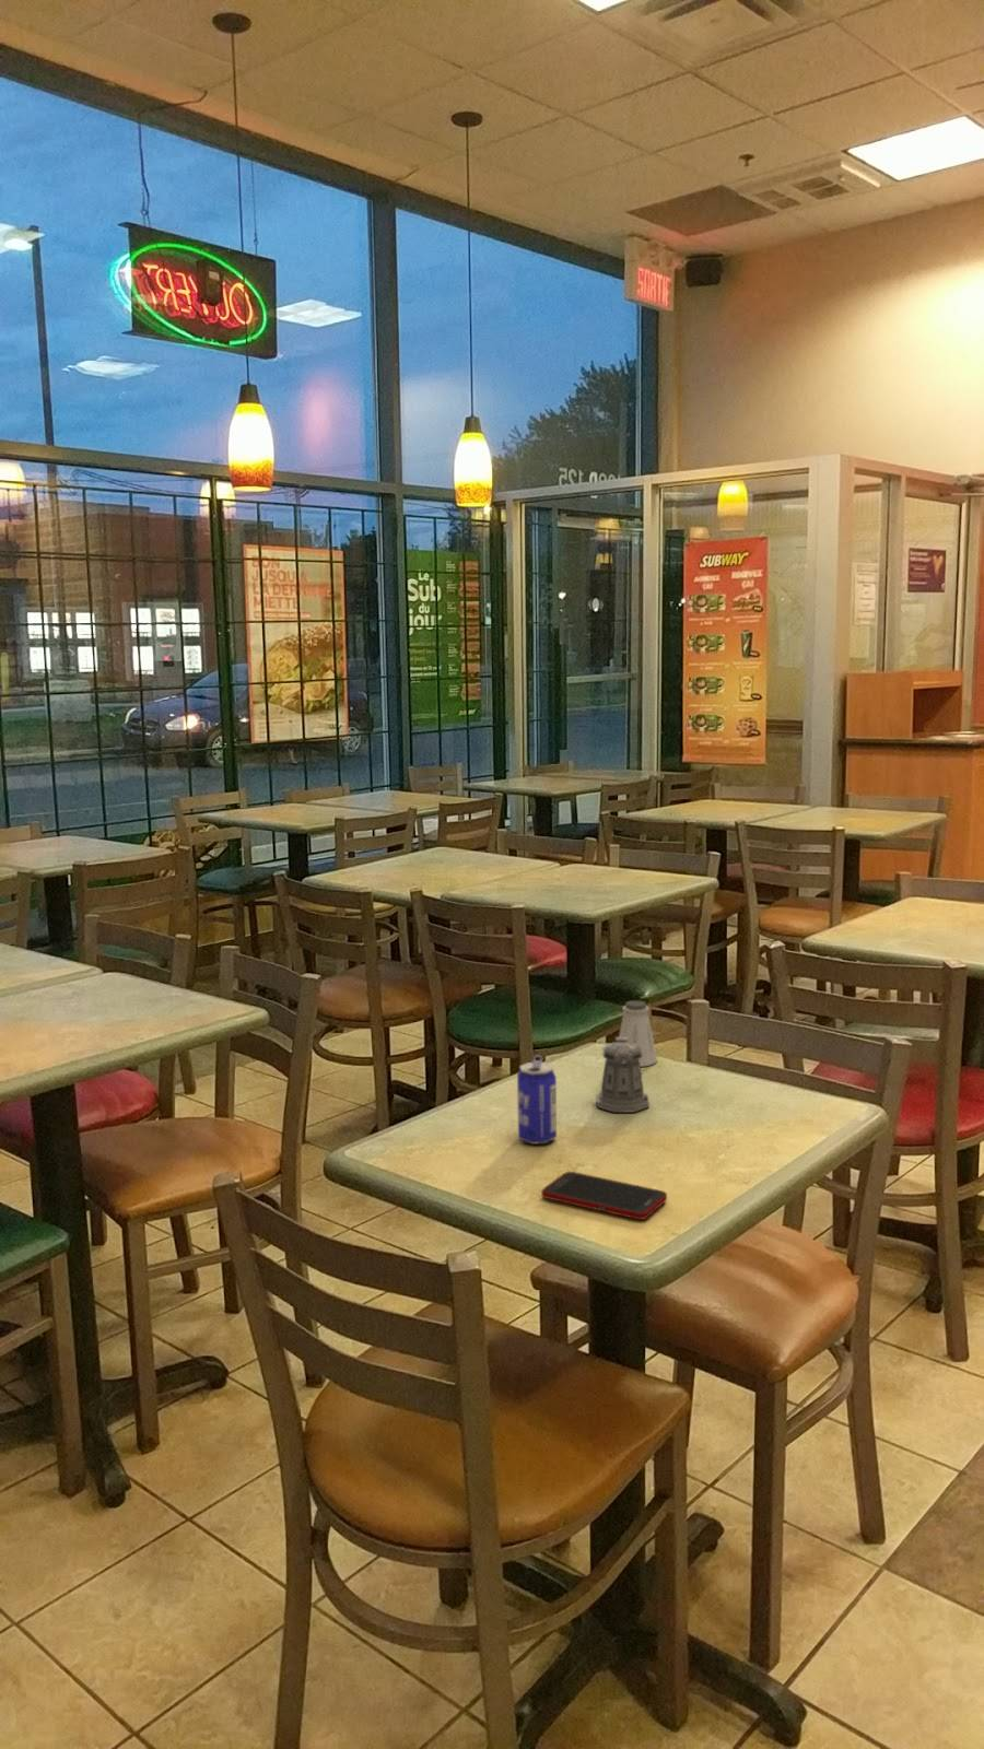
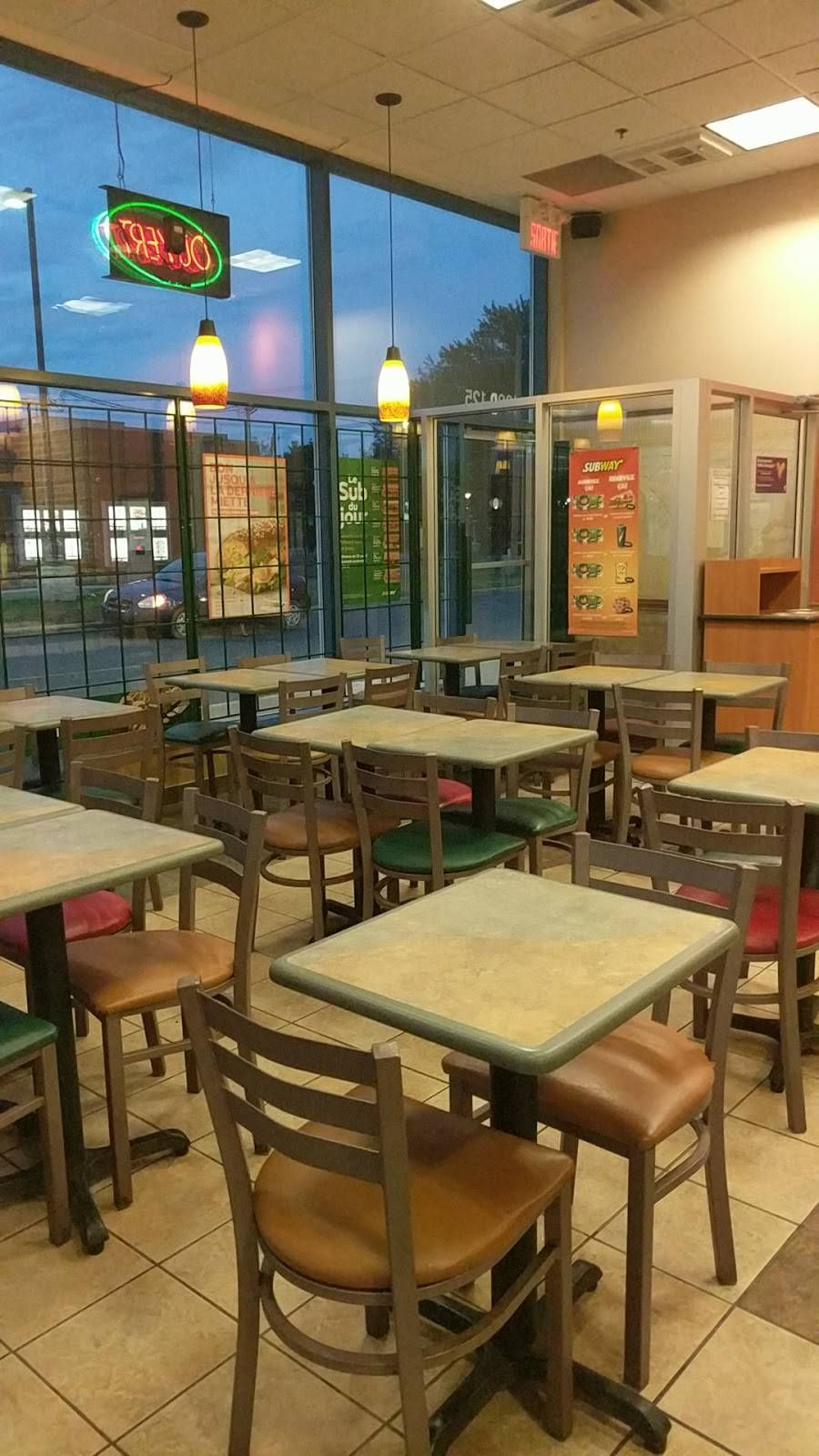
- cell phone [541,1171,668,1220]
- pepper shaker [595,1037,650,1112]
- saltshaker [618,999,658,1068]
- beer can [517,1055,557,1146]
